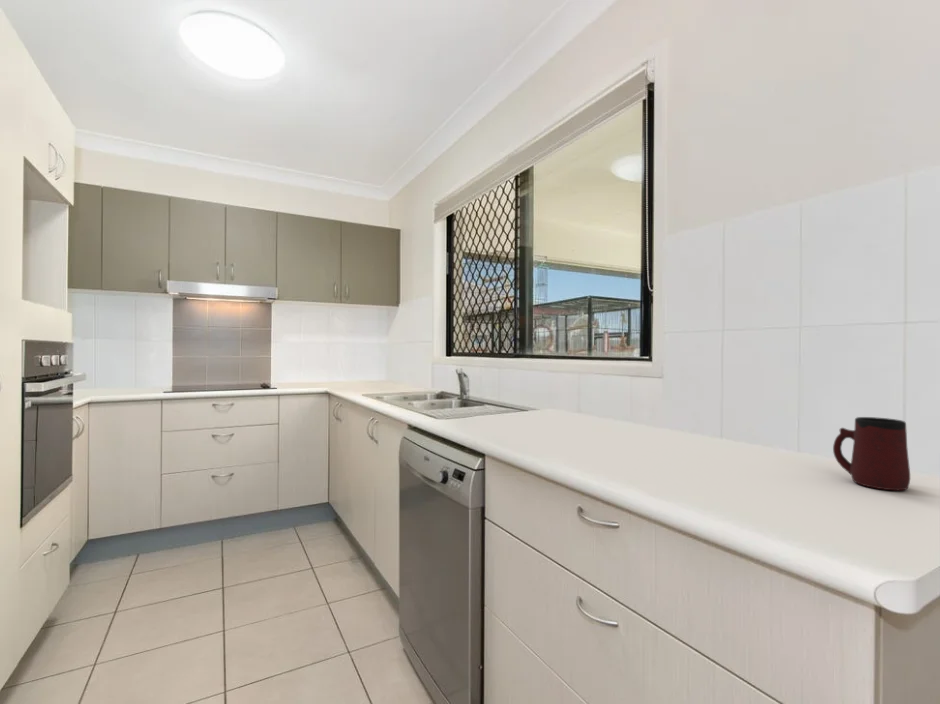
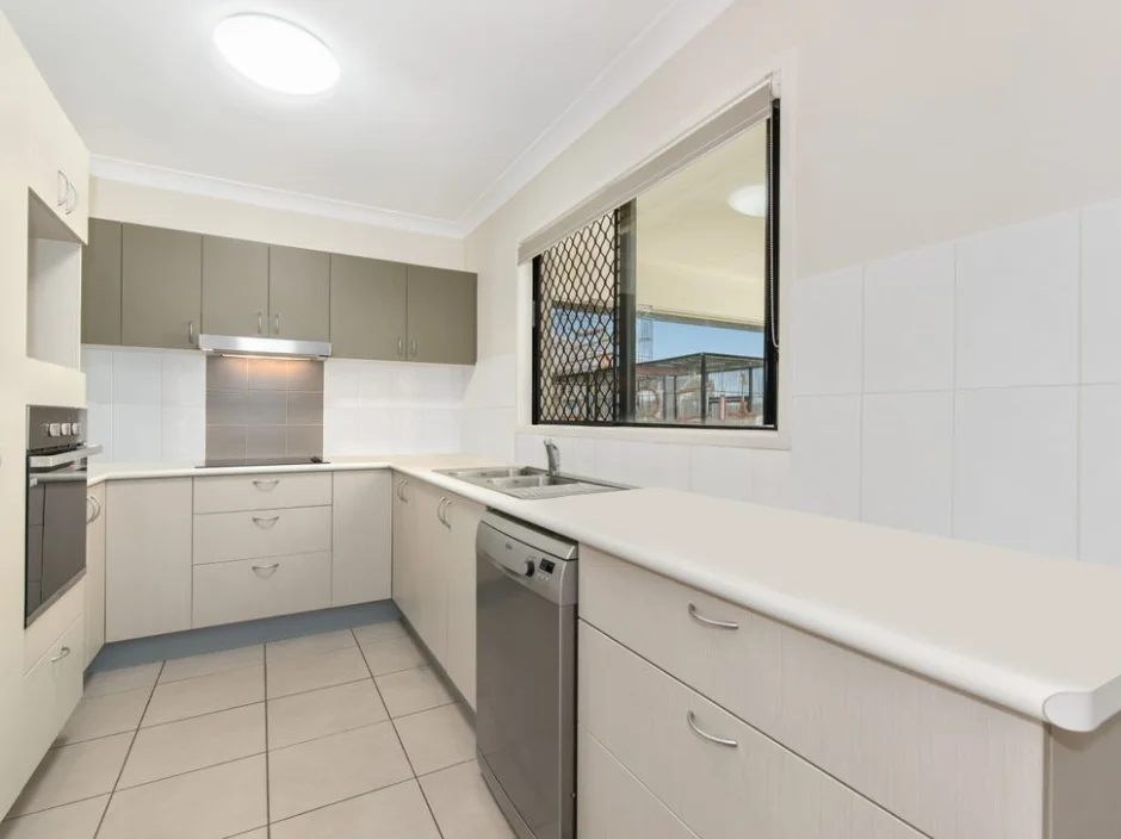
- mug [832,416,911,492]
